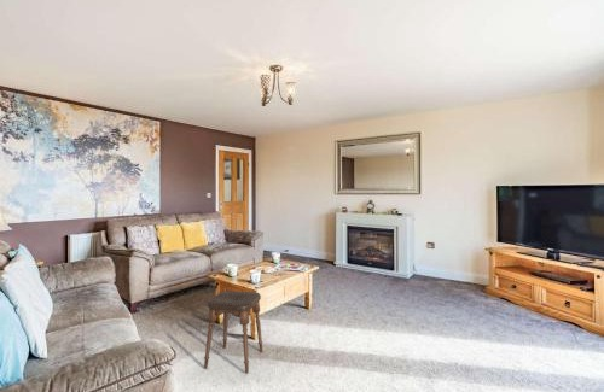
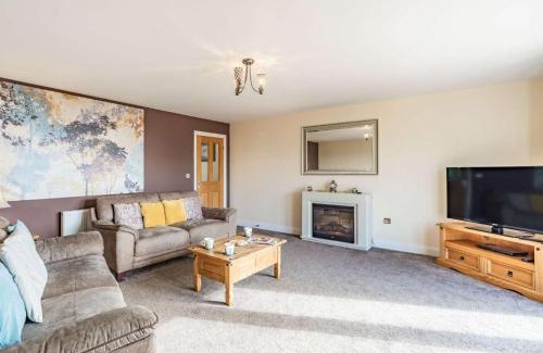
- stool [203,289,263,375]
